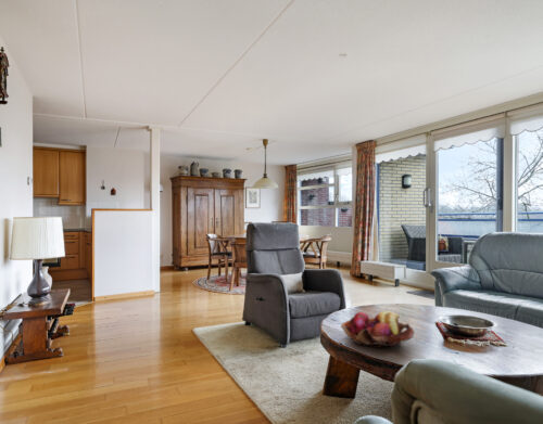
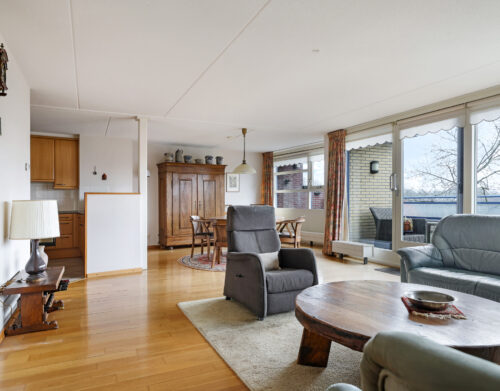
- fruit basket [340,310,415,349]
